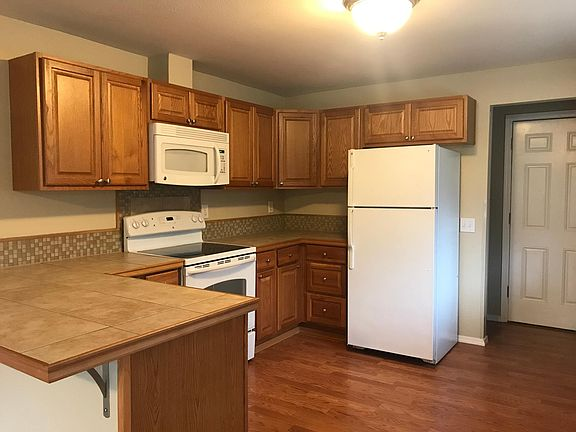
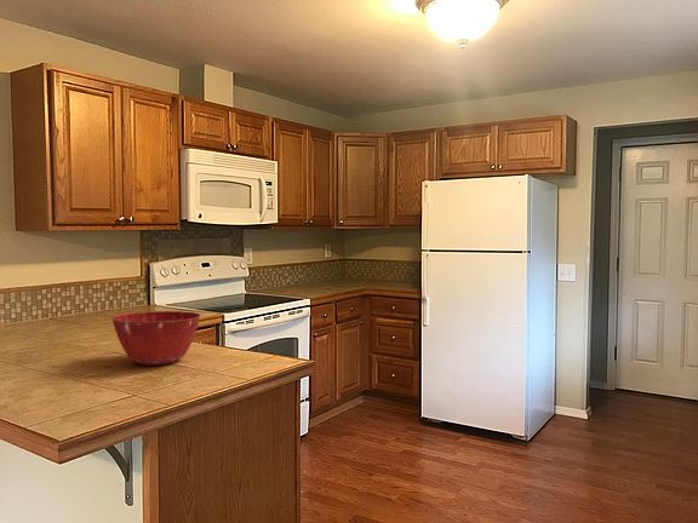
+ mixing bowl [110,310,202,366]
